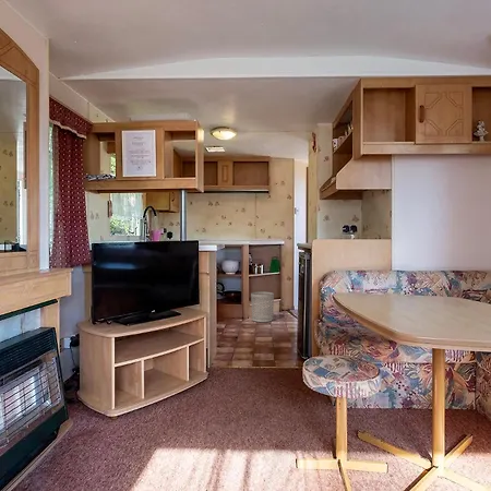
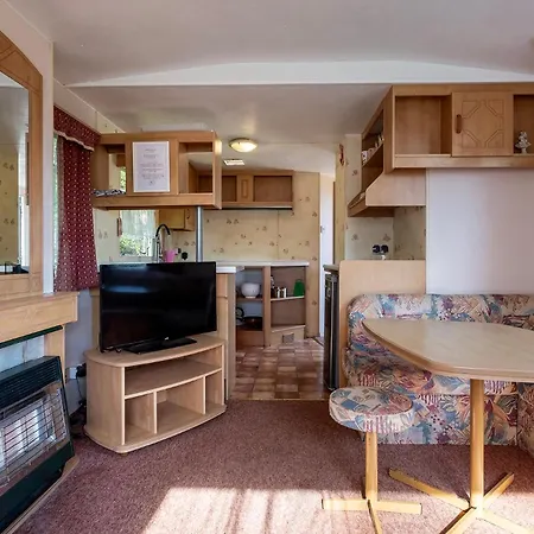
- waste bin [250,291,275,323]
